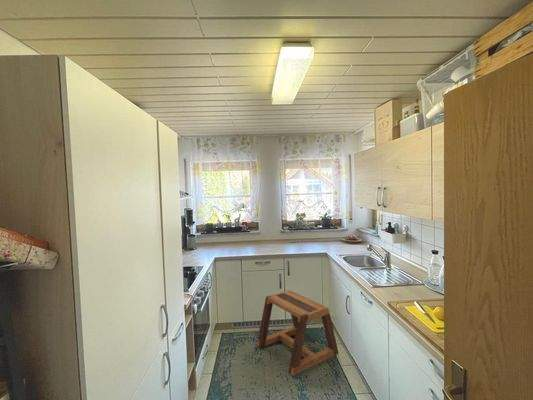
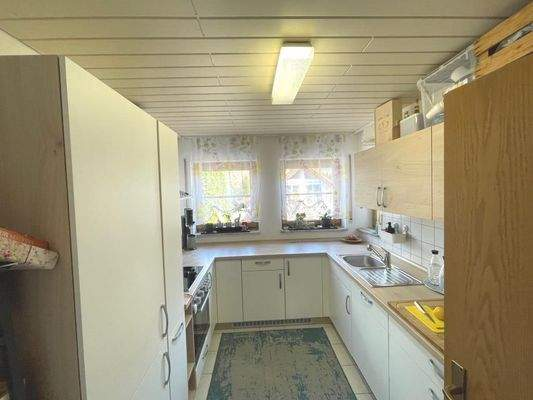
- stool [256,289,339,377]
